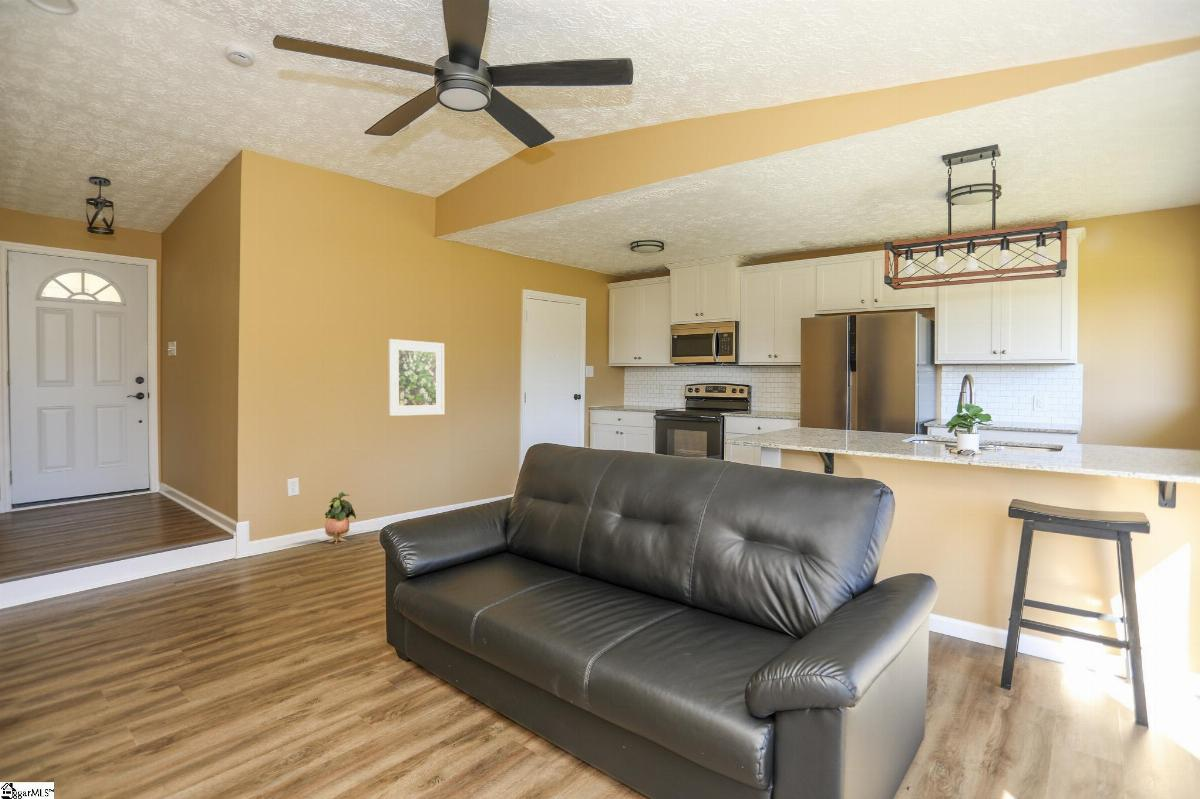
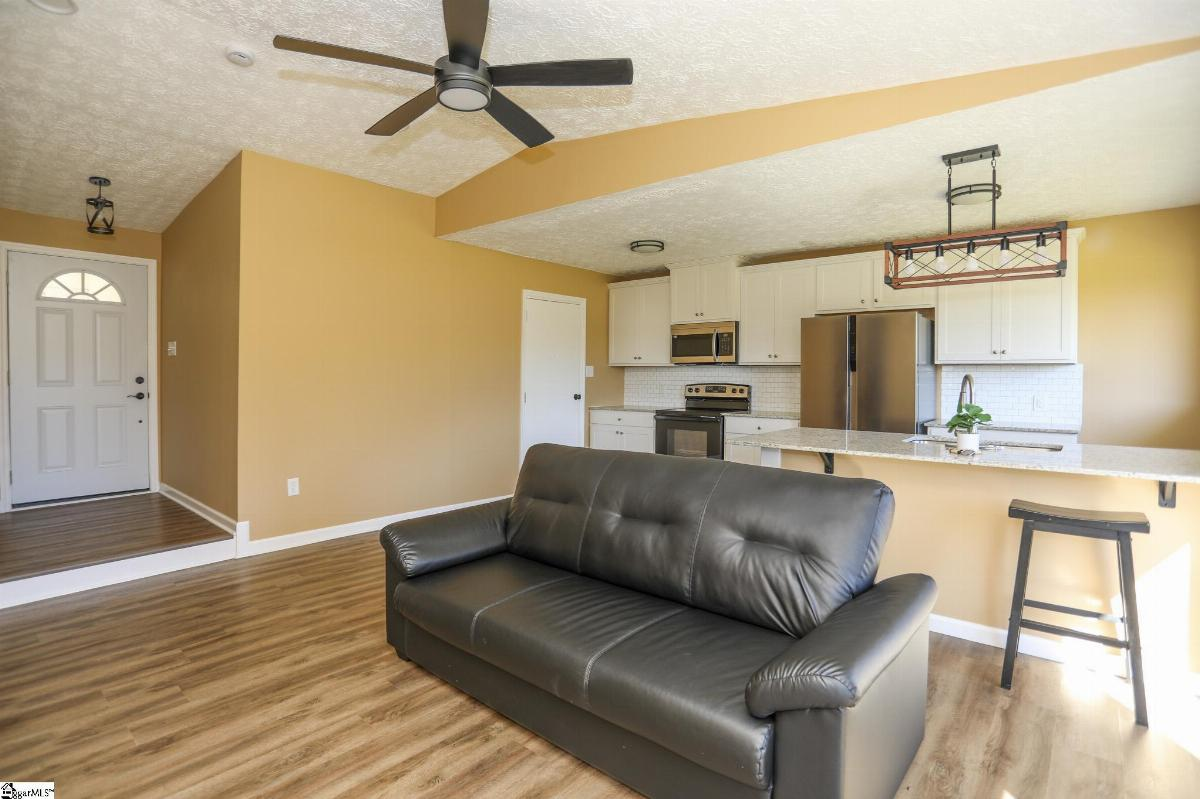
- potted plant [324,491,357,545]
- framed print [387,338,445,417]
